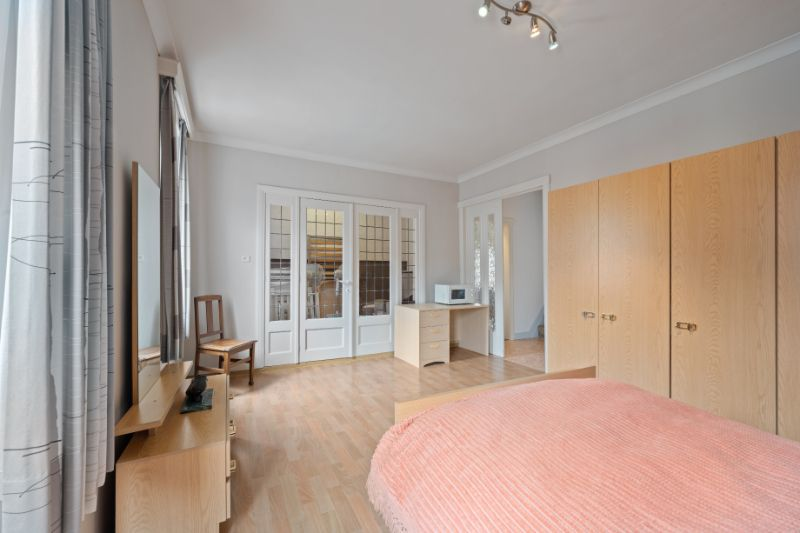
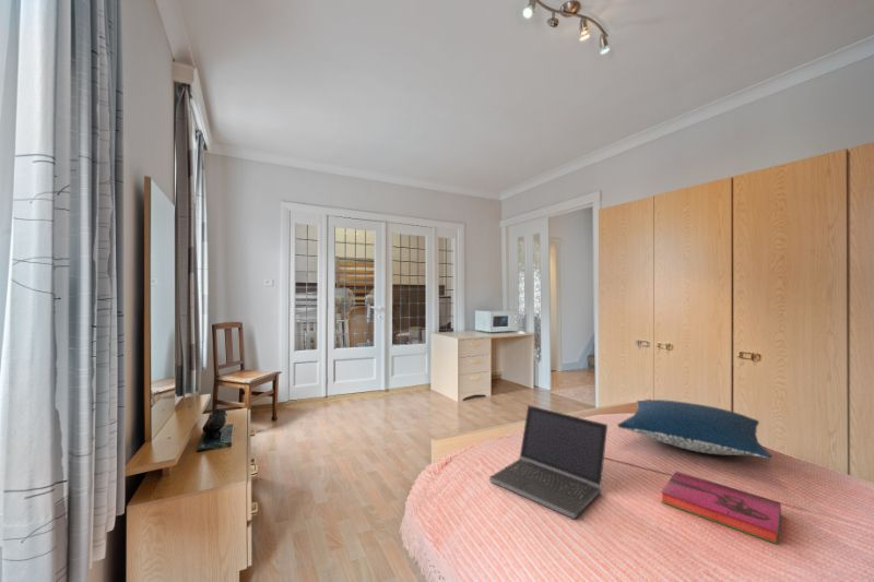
+ hardback book [660,471,782,545]
+ laptop computer [488,404,609,520]
+ pillow [616,399,773,460]
